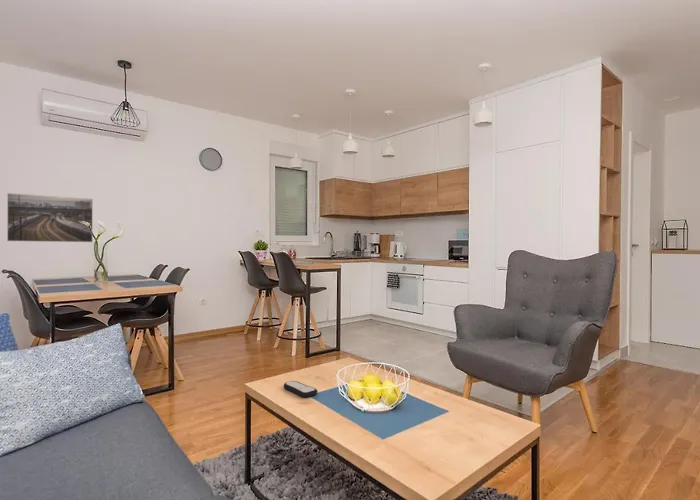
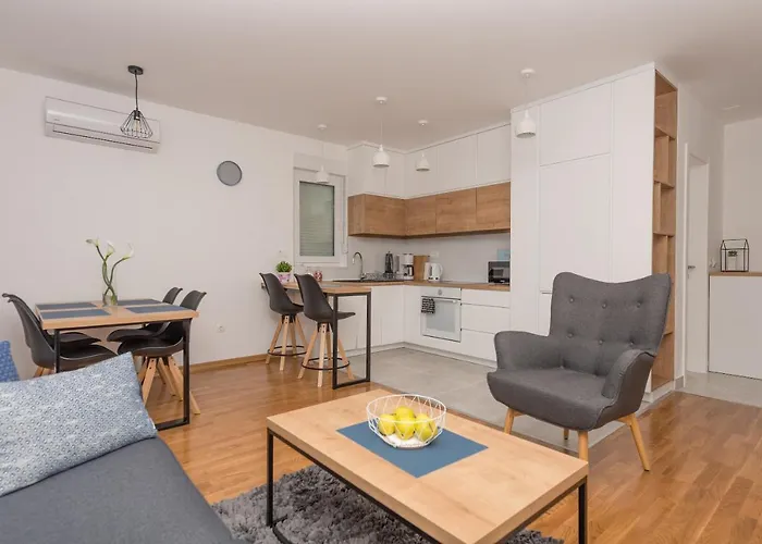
- remote control [283,380,318,398]
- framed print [6,192,94,243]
